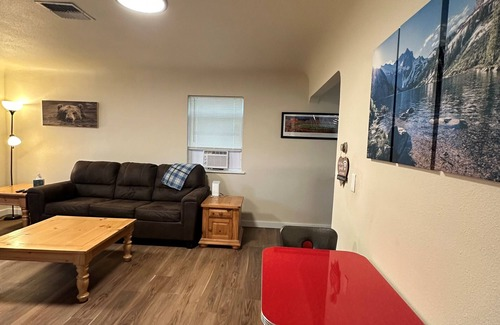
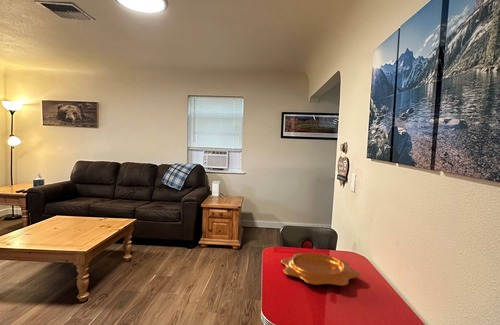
+ decorative bowl [280,252,361,287]
